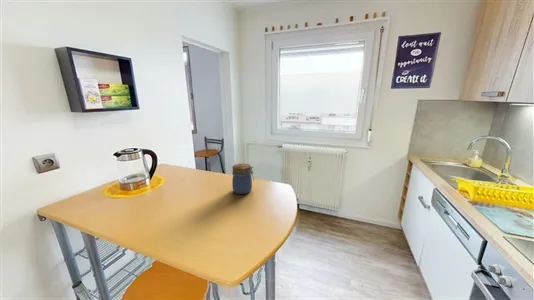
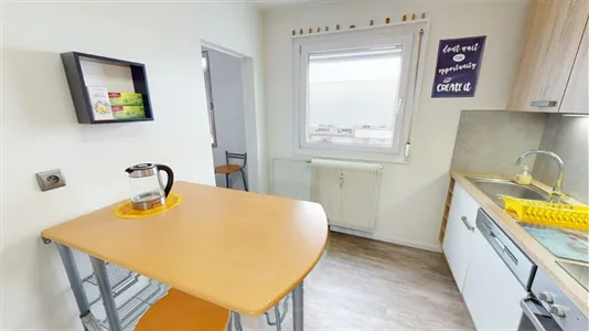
- jar [231,163,255,195]
